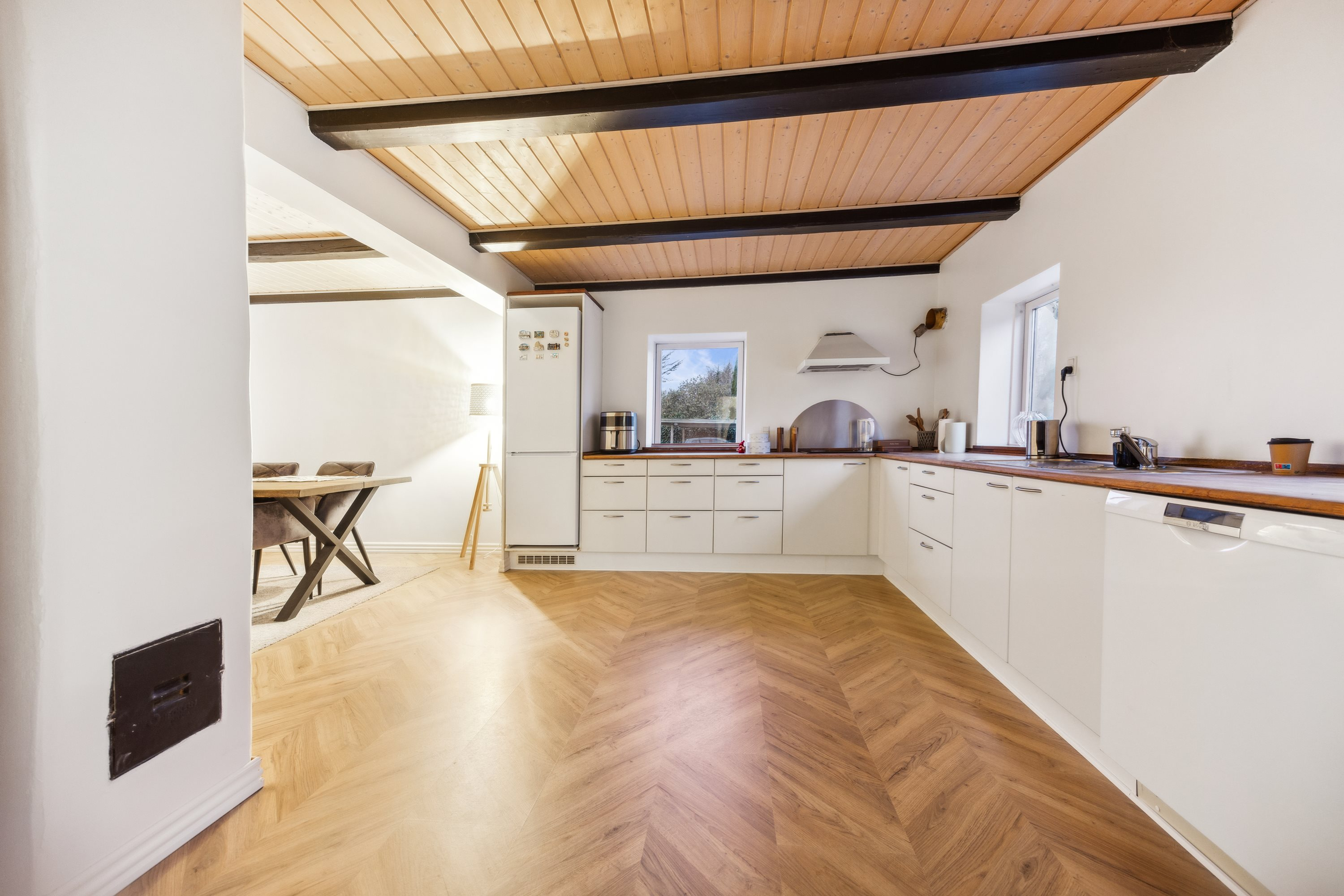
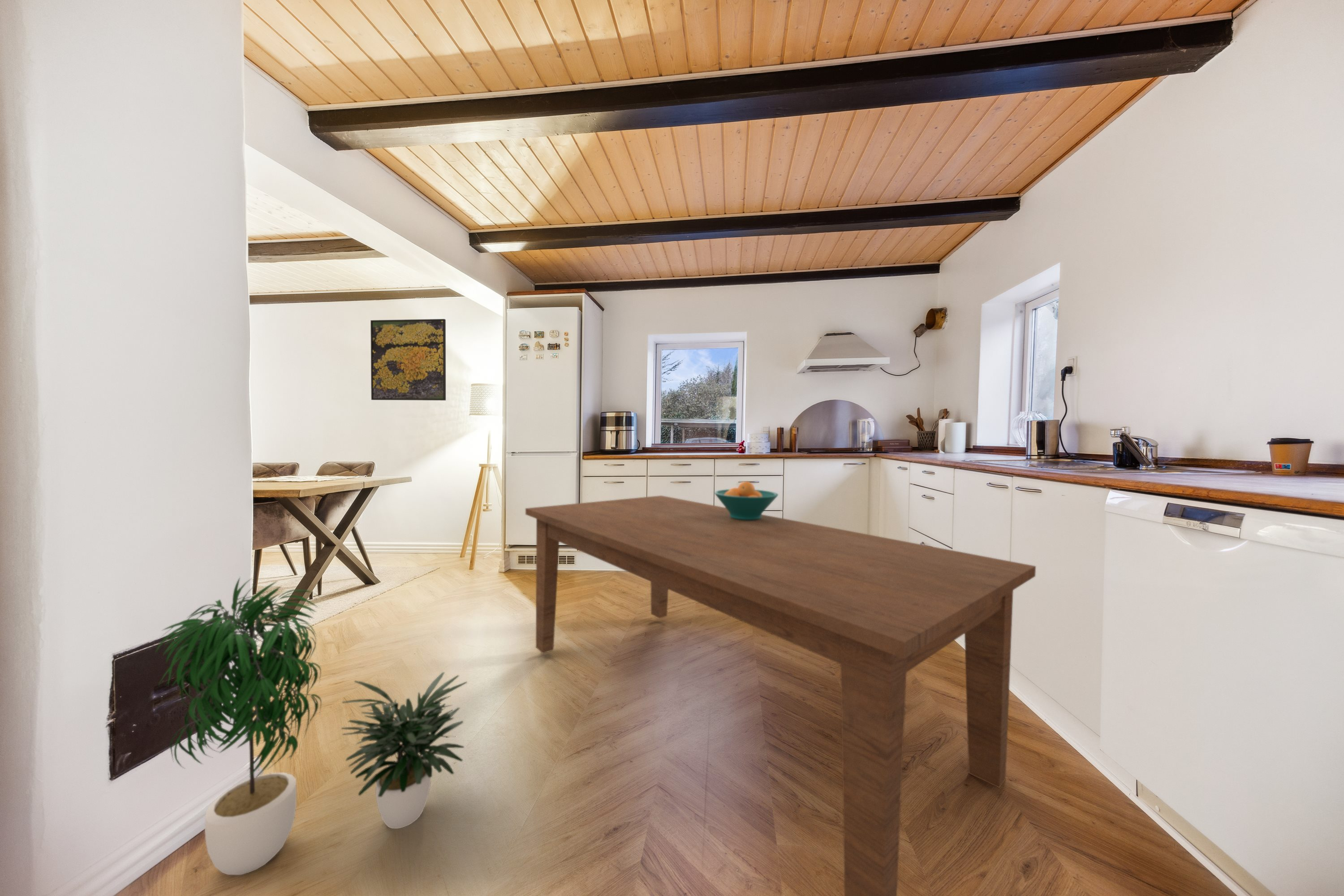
+ fruit bowl [714,481,779,520]
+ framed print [370,319,446,401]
+ dining table [525,495,1036,896]
+ potted plant [155,577,468,875]
